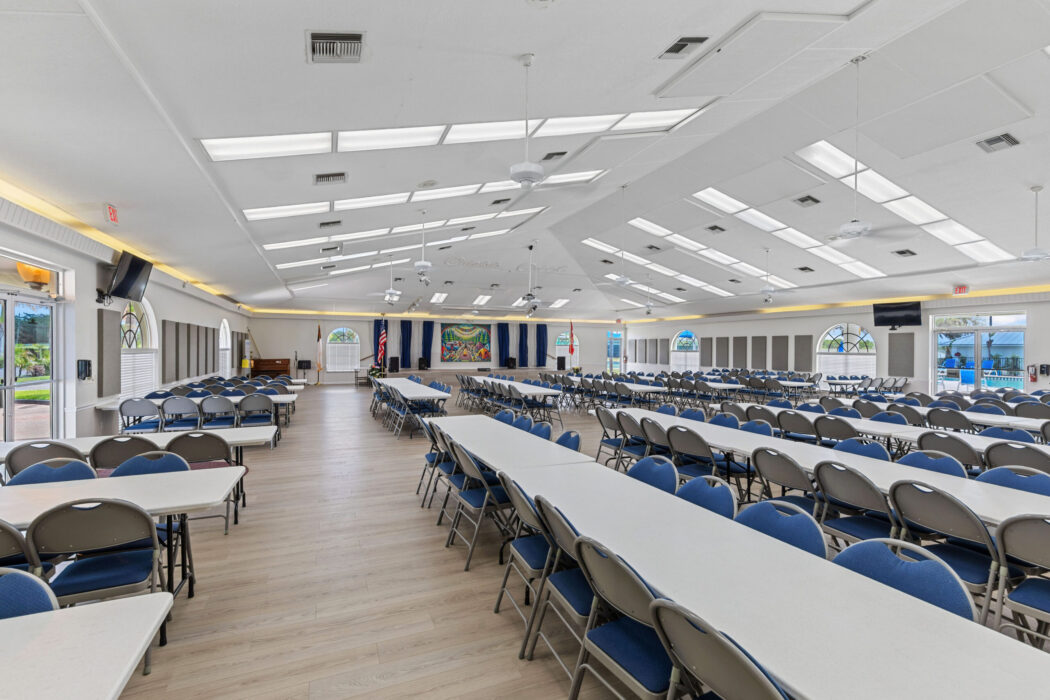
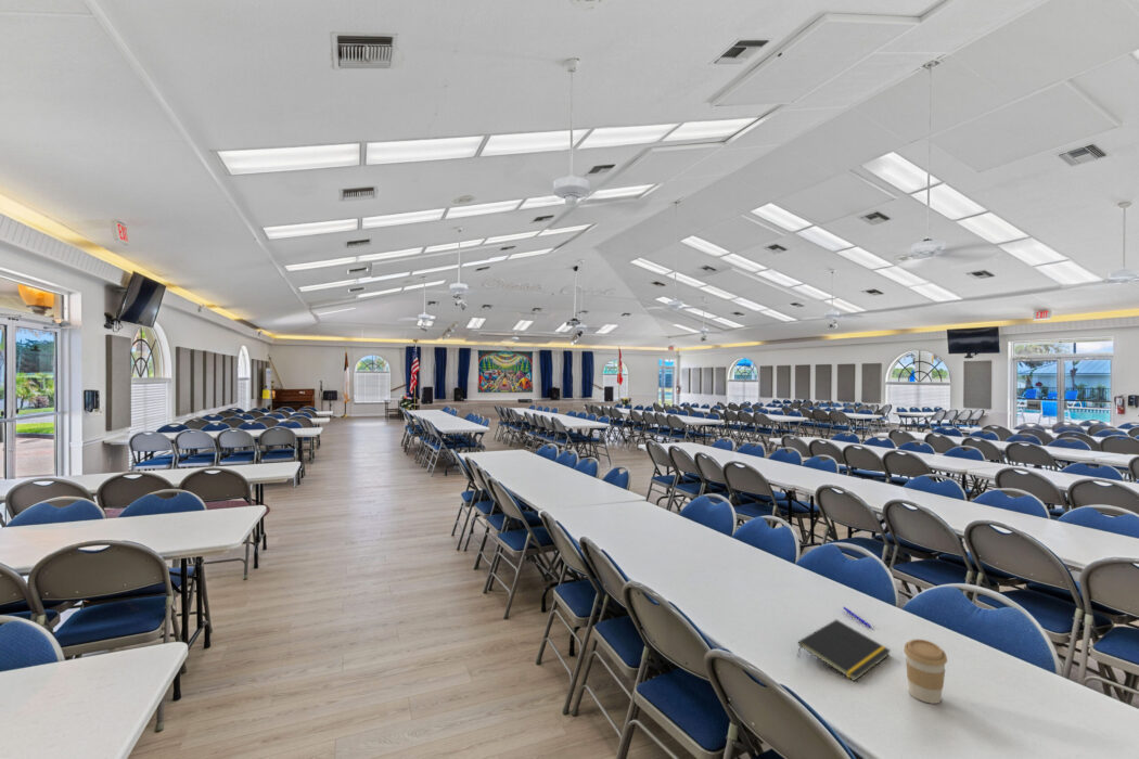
+ coffee cup [903,638,948,705]
+ notepad [796,618,892,682]
+ pen [842,606,873,629]
